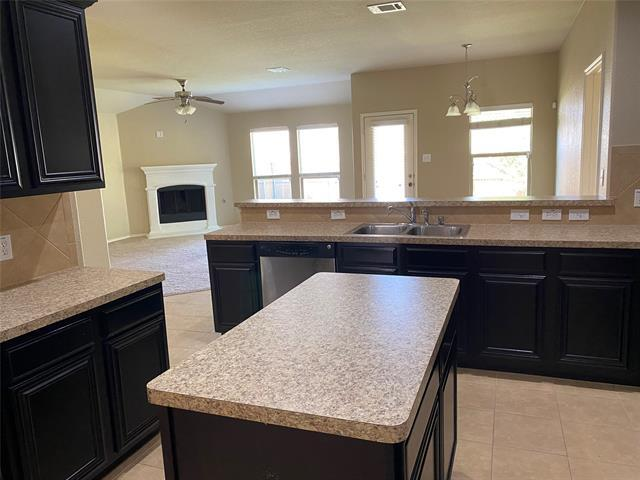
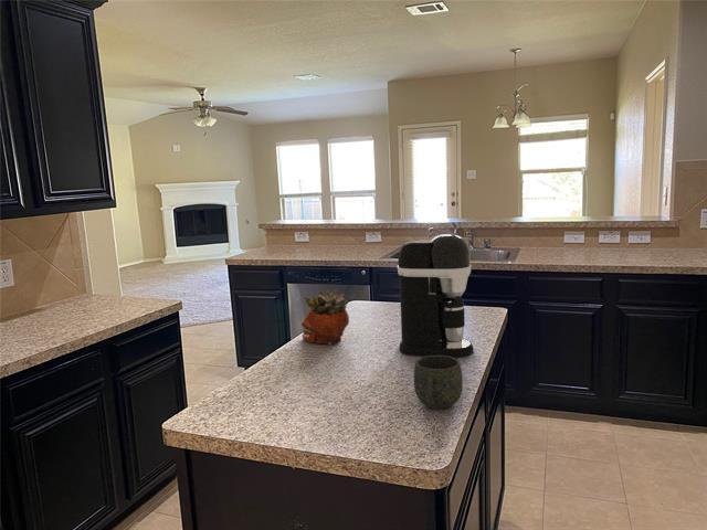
+ coffee maker [397,233,475,359]
+ mug [413,356,464,410]
+ succulent planter [300,288,350,346]
